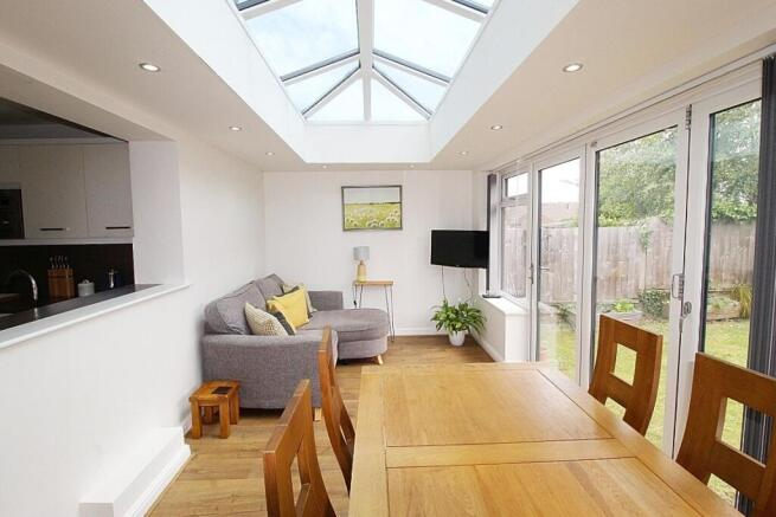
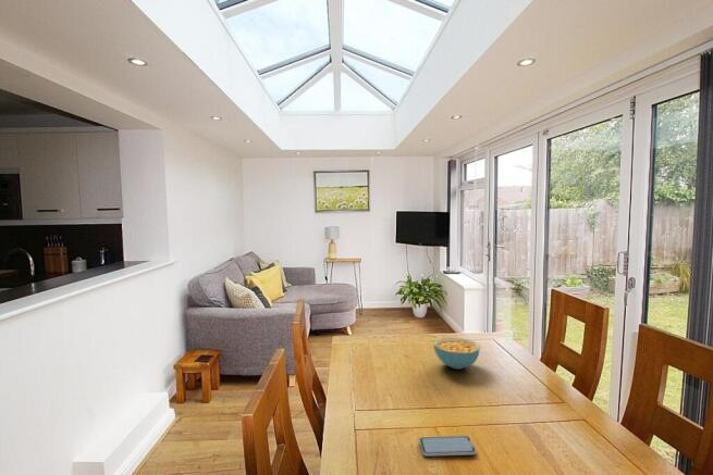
+ cereal bowl [432,337,481,371]
+ smartphone [418,435,477,458]
